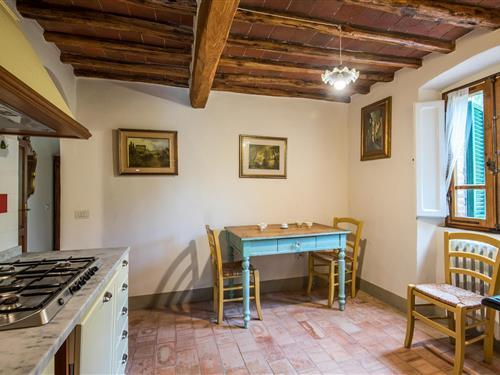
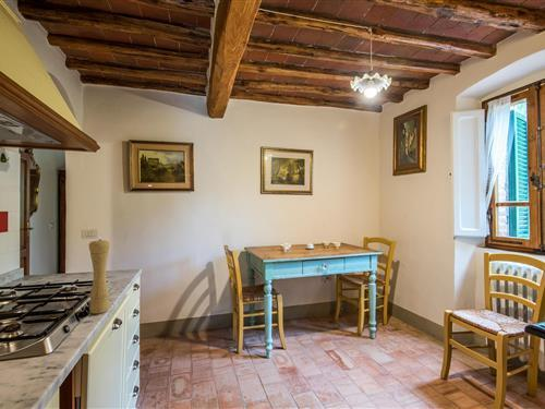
+ pepper mill [88,239,111,314]
